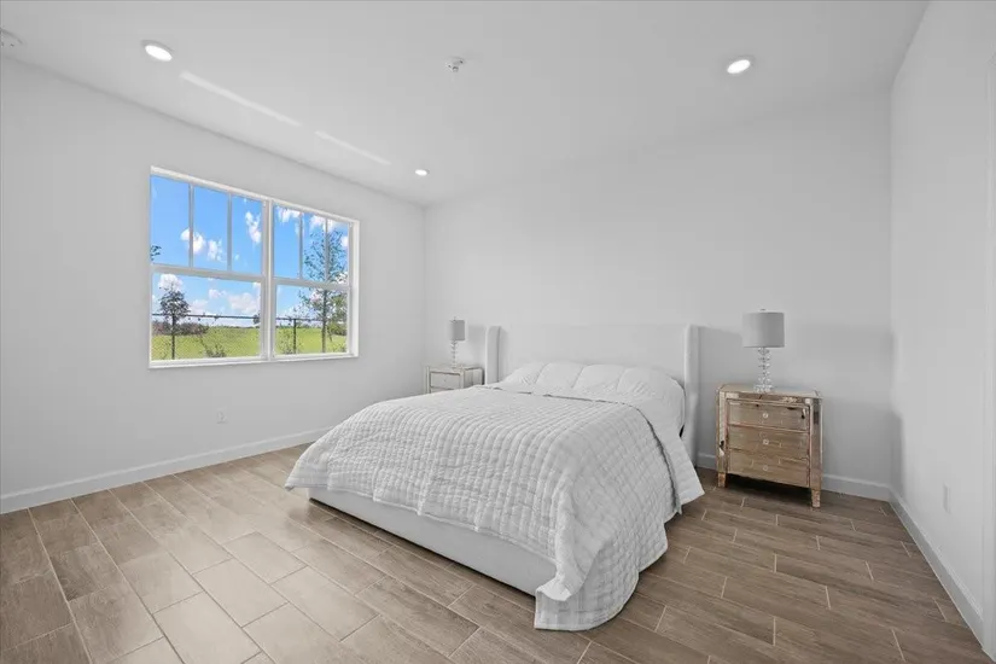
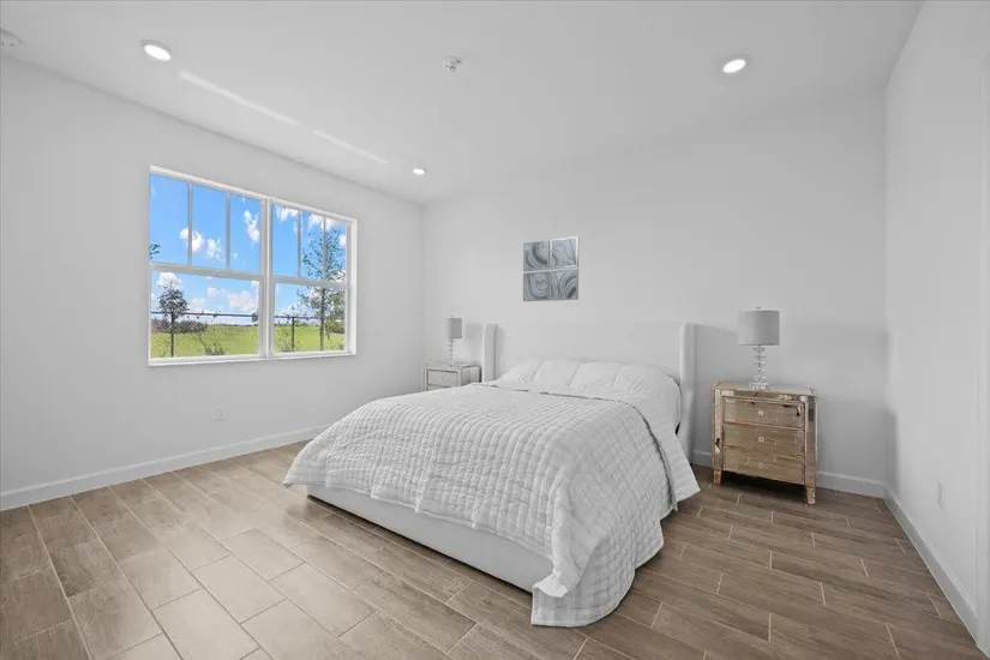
+ wall art [522,235,580,302]
